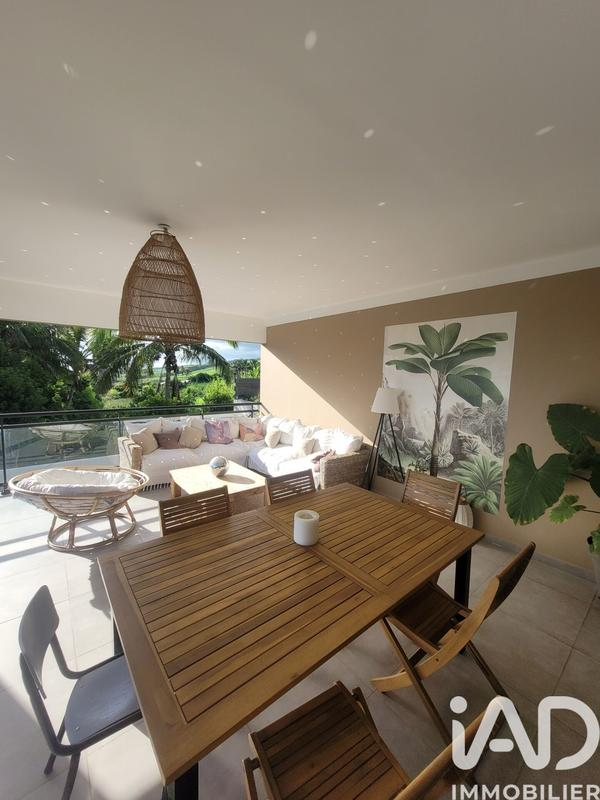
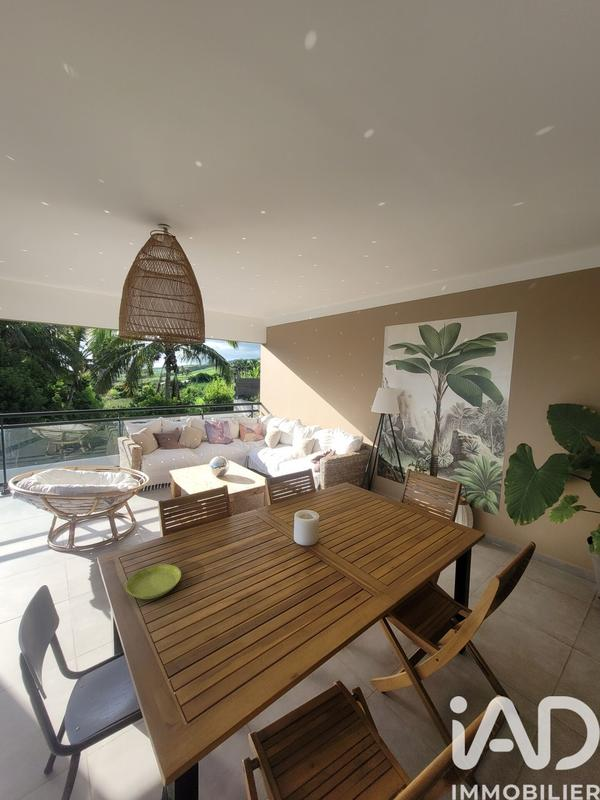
+ saucer [125,563,182,600]
